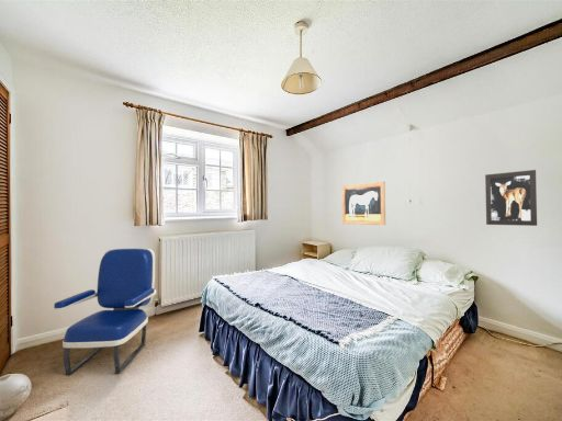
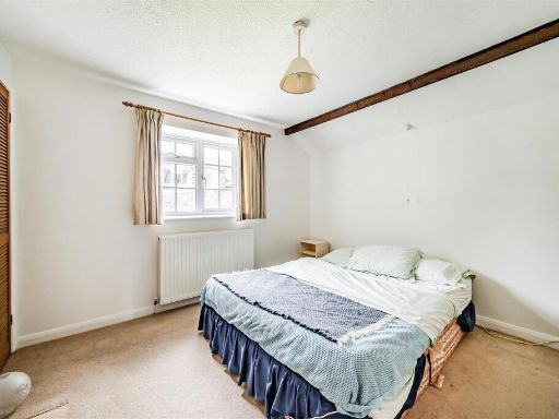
- wall art [484,169,538,227]
- wall art [340,181,386,226]
- armchair [53,247,157,376]
